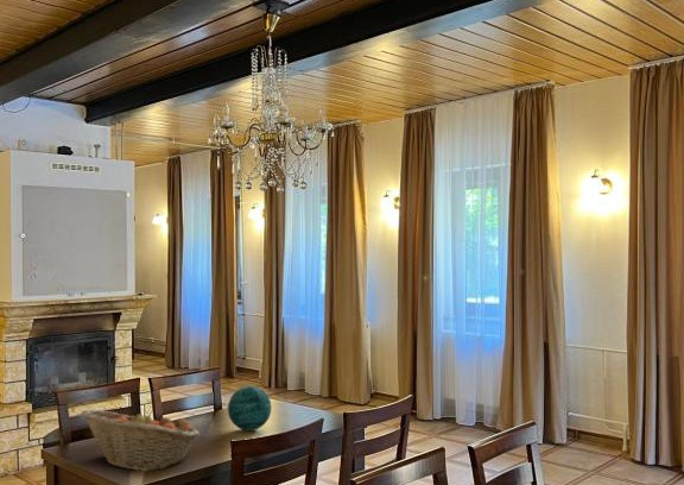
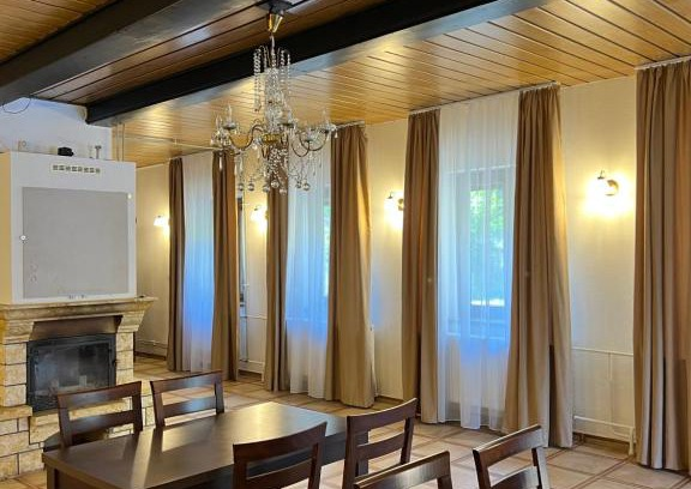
- decorative orb [227,385,272,432]
- fruit basket [80,408,201,472]
